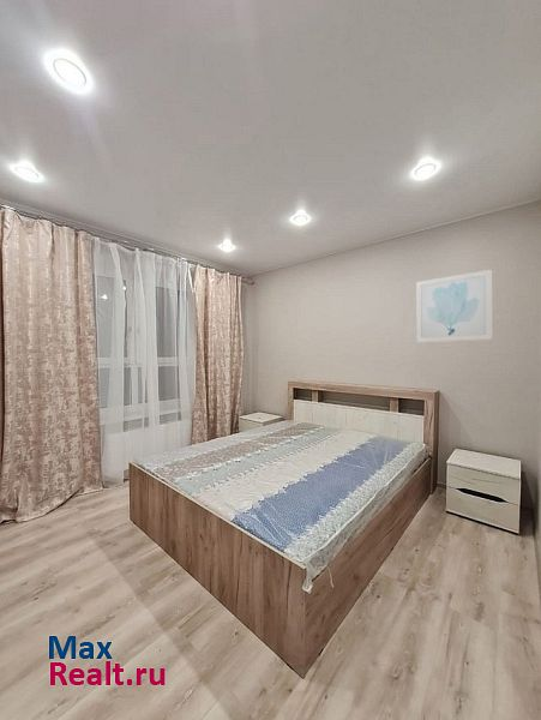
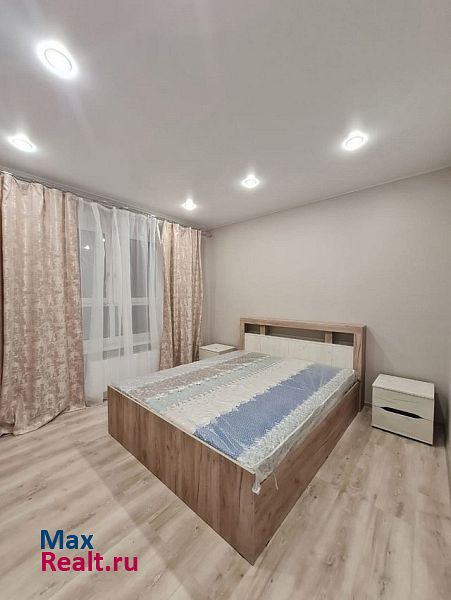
- wall art [415,269,493,343]
